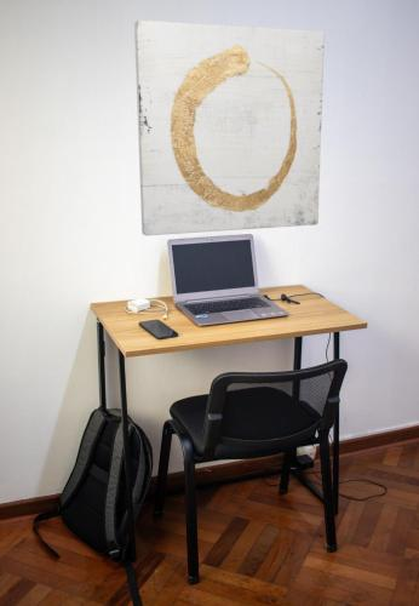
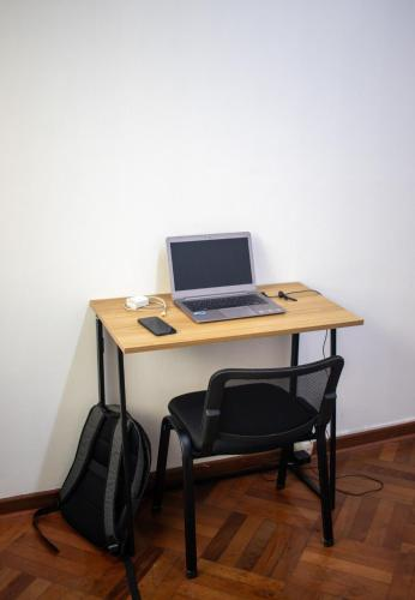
- wall art [133,19,326,236]
